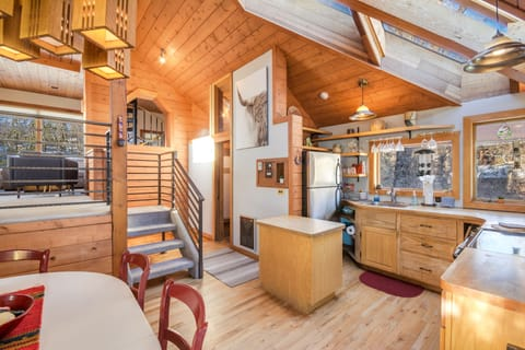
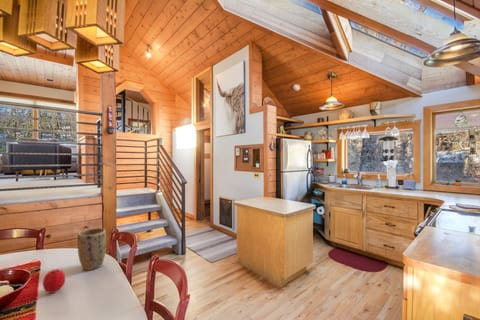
+ plant pot [77,227,107,271]
+ fruit [42,268,66,294]
